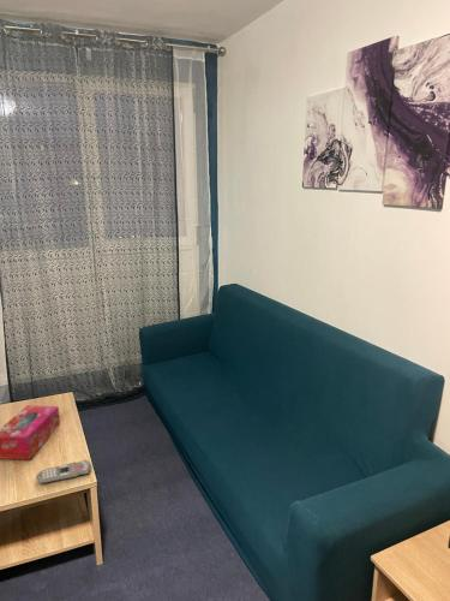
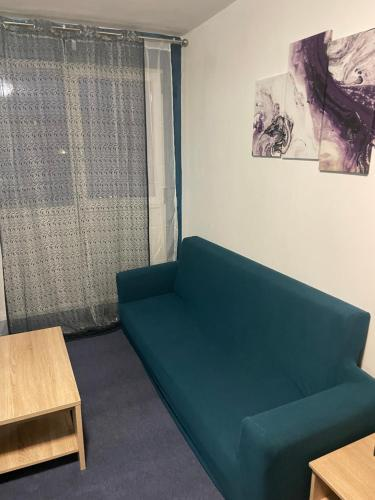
- tissue box [0,404,61,462]
- remote control [36,459,91,484]
